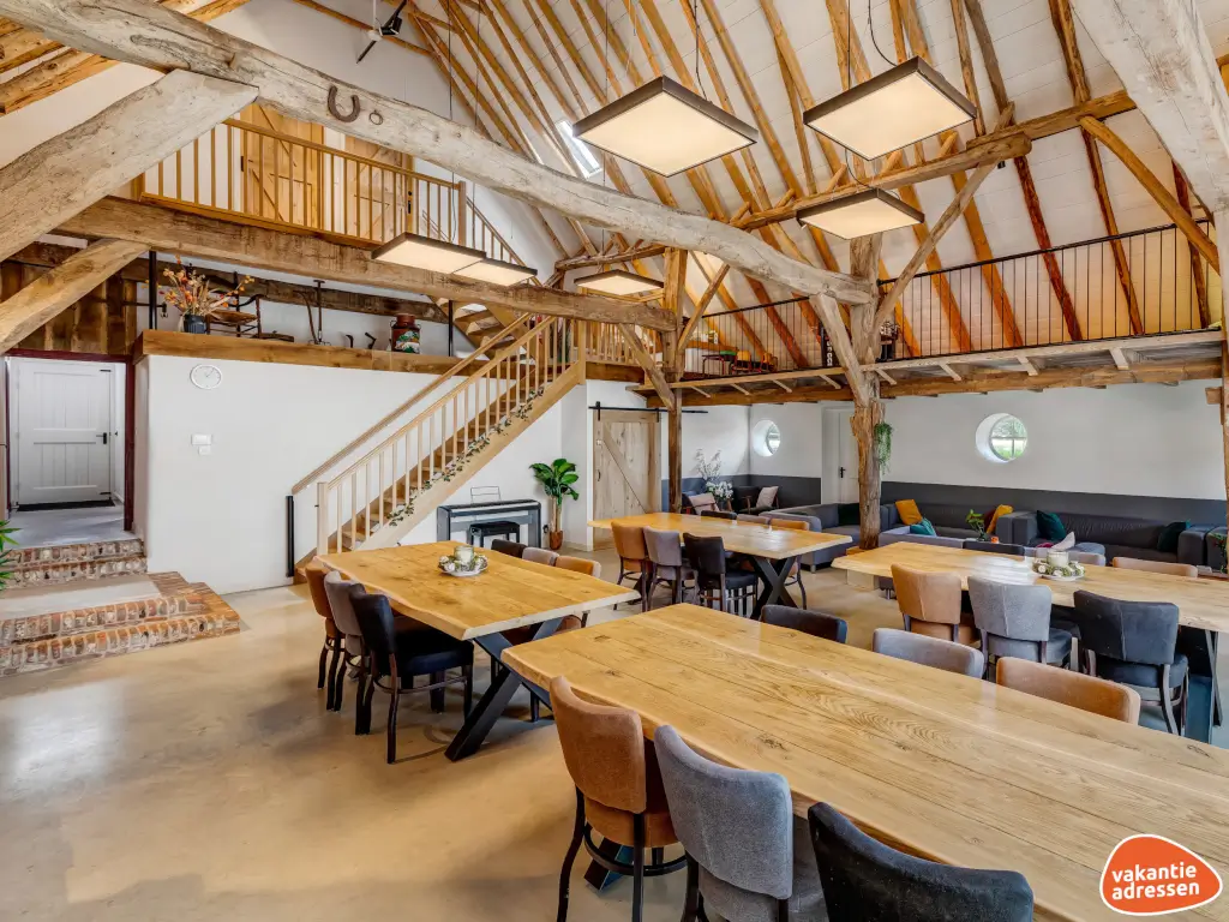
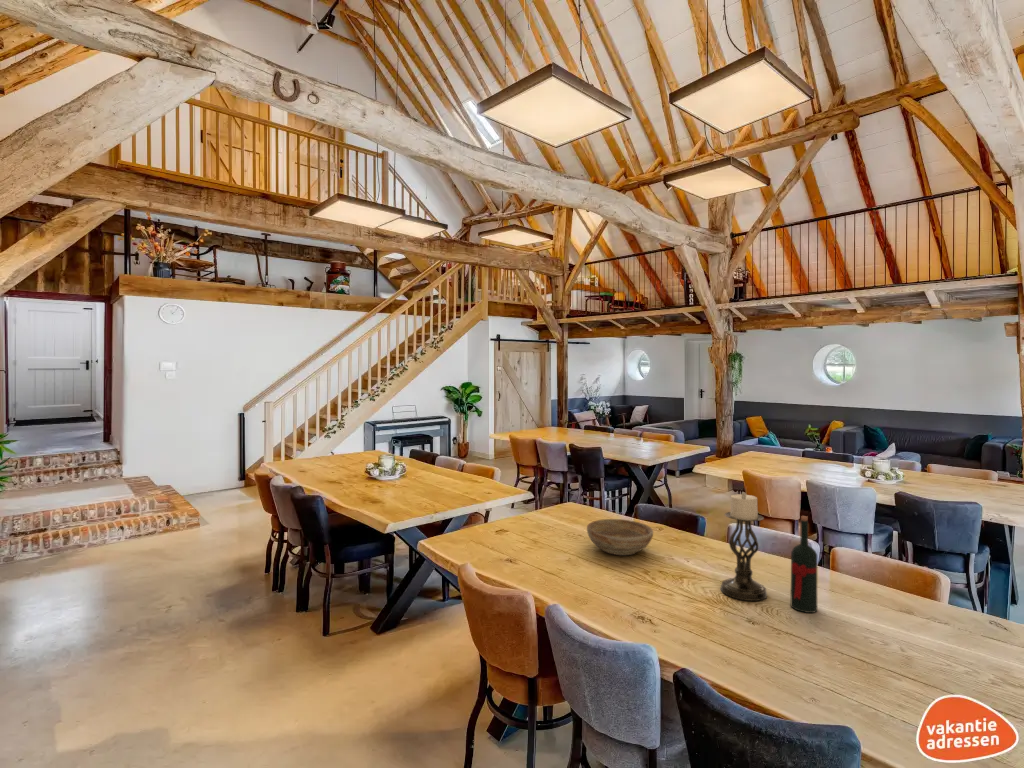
+ wine bottle [789,515,818,614]
+ bowl [586,518,654,556]
+ candle holder [719,492,768,602]
